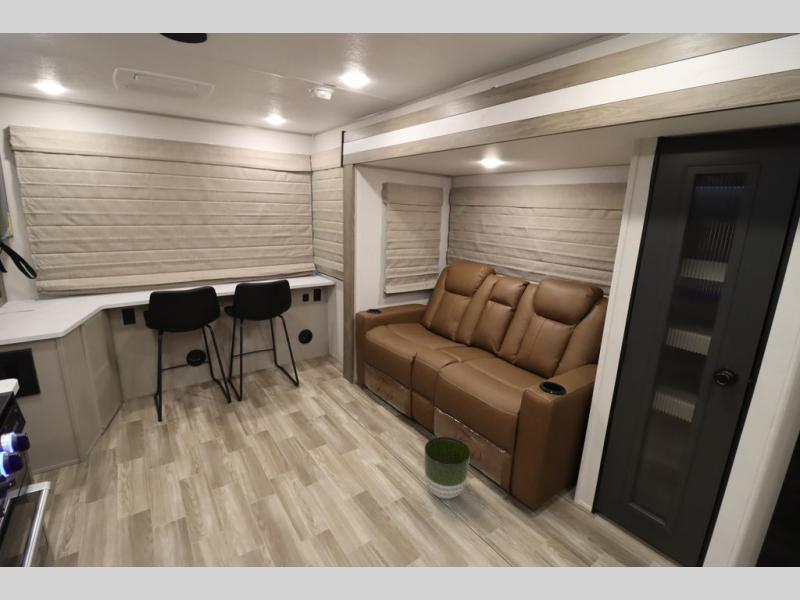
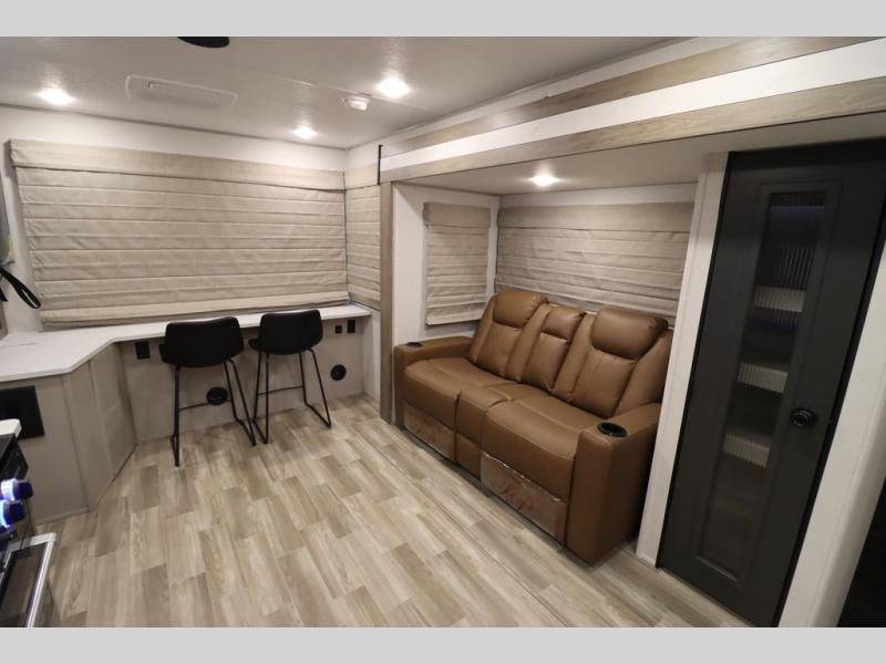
- planter [424,436,471,500]
